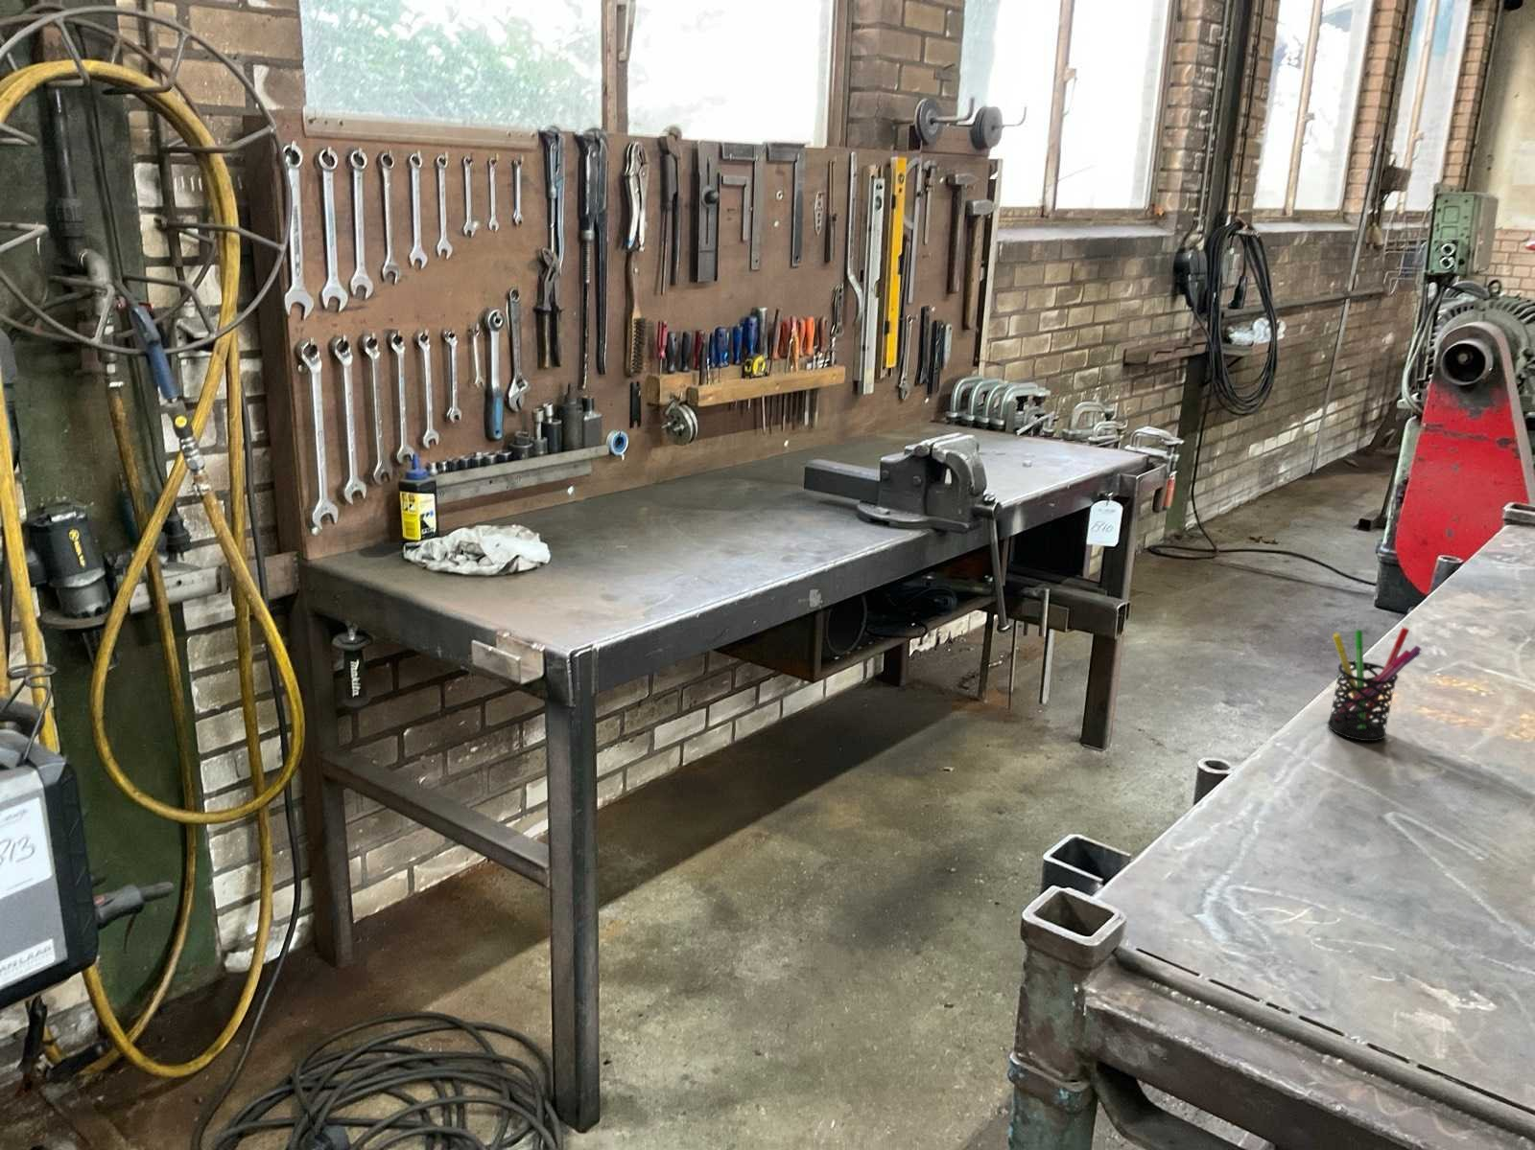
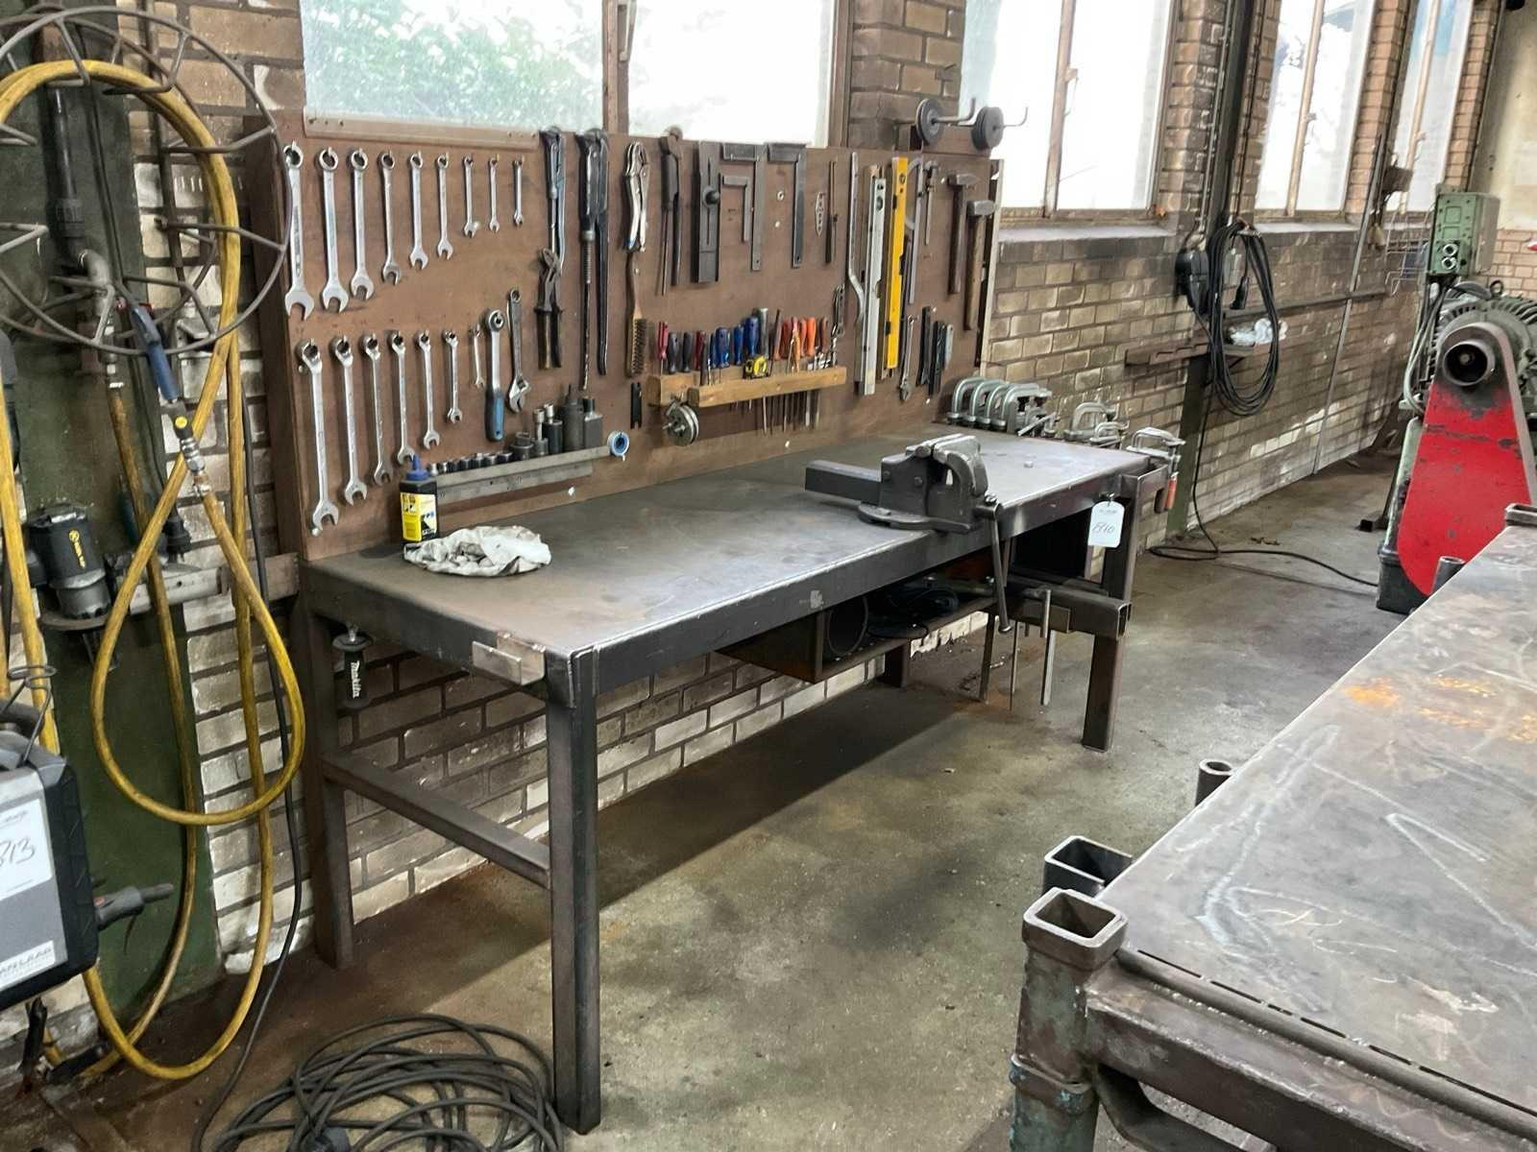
- pen holder [1327,626,1421,742]
